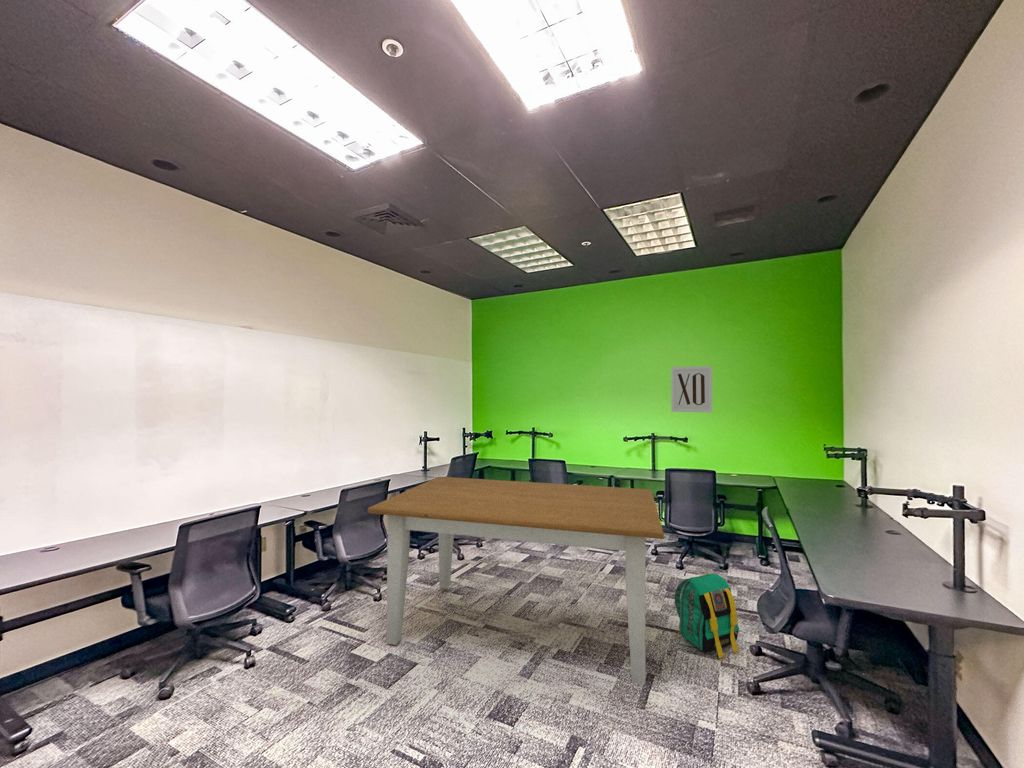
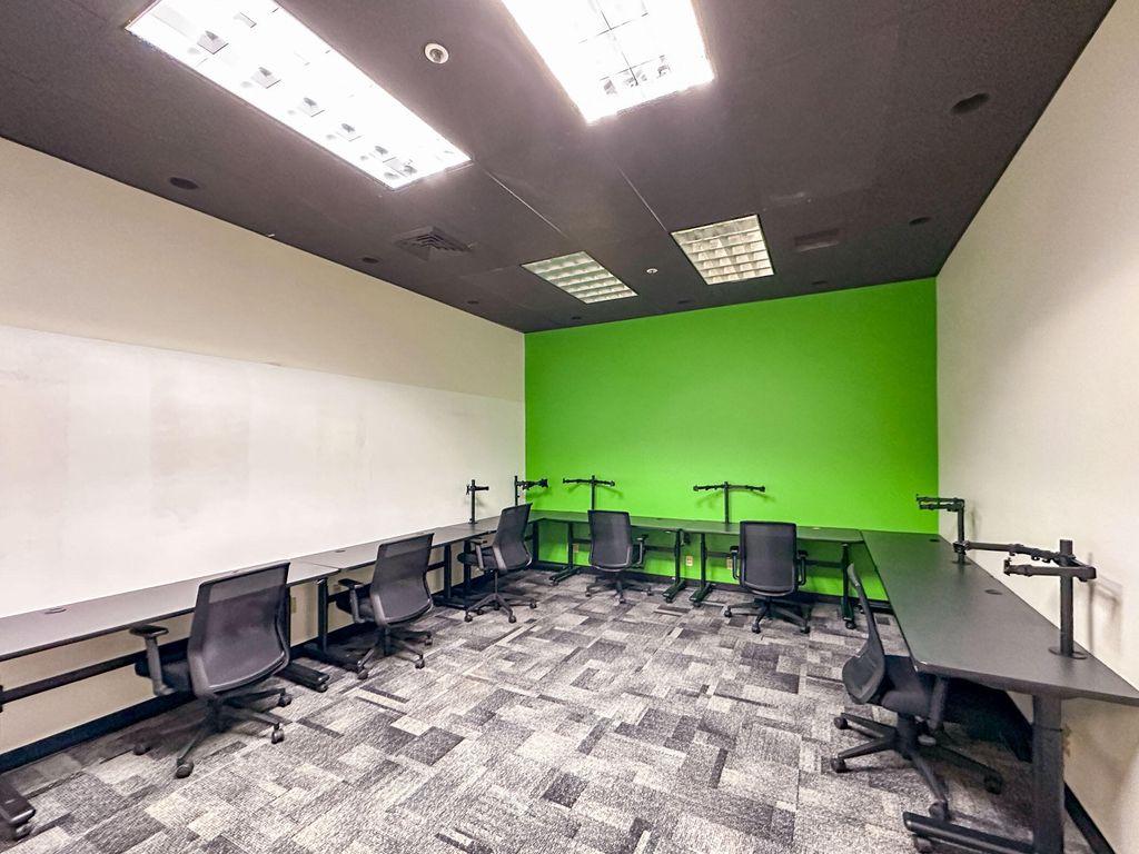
- wall art [670,365,713,414]
- table [367,476,665,686]
- backpack [674,570,740,660]
